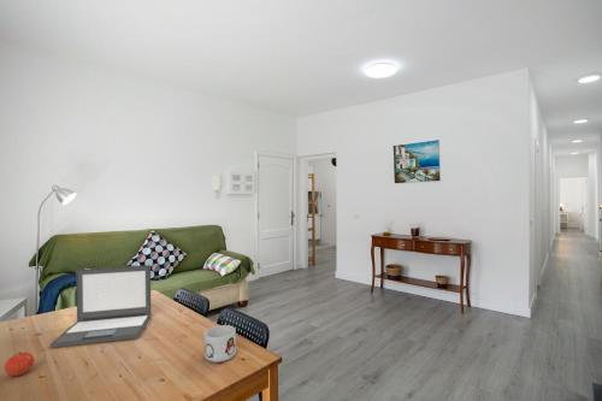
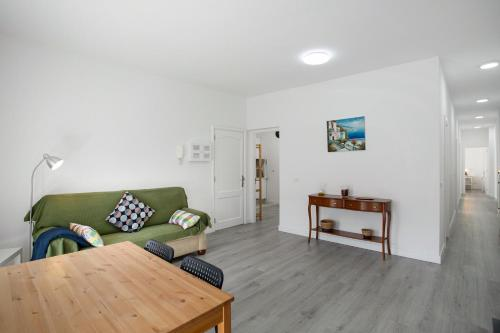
- apple [4,350,35,377]
- mug [203,324,237,364]
- laptop [48,264,153,349]
